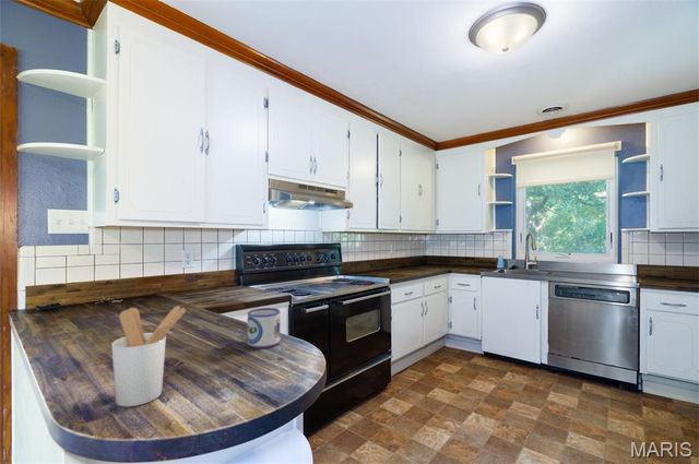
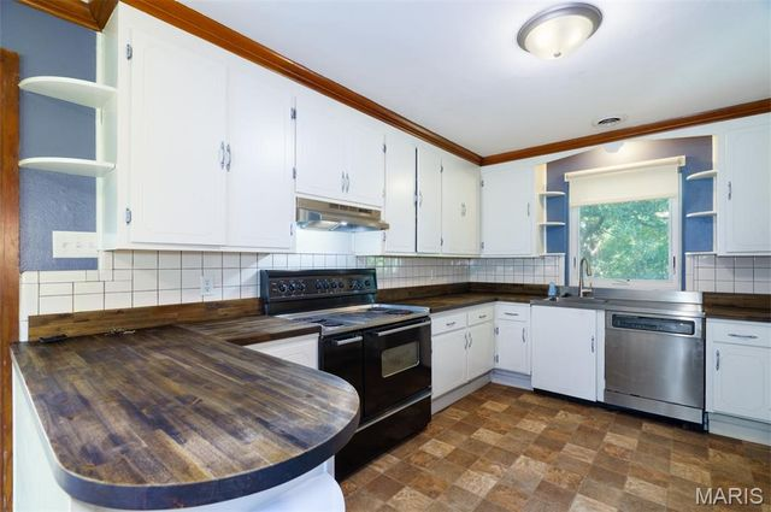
- mug [247,307,281,349]
- utensil holder [110,305,187,407]
